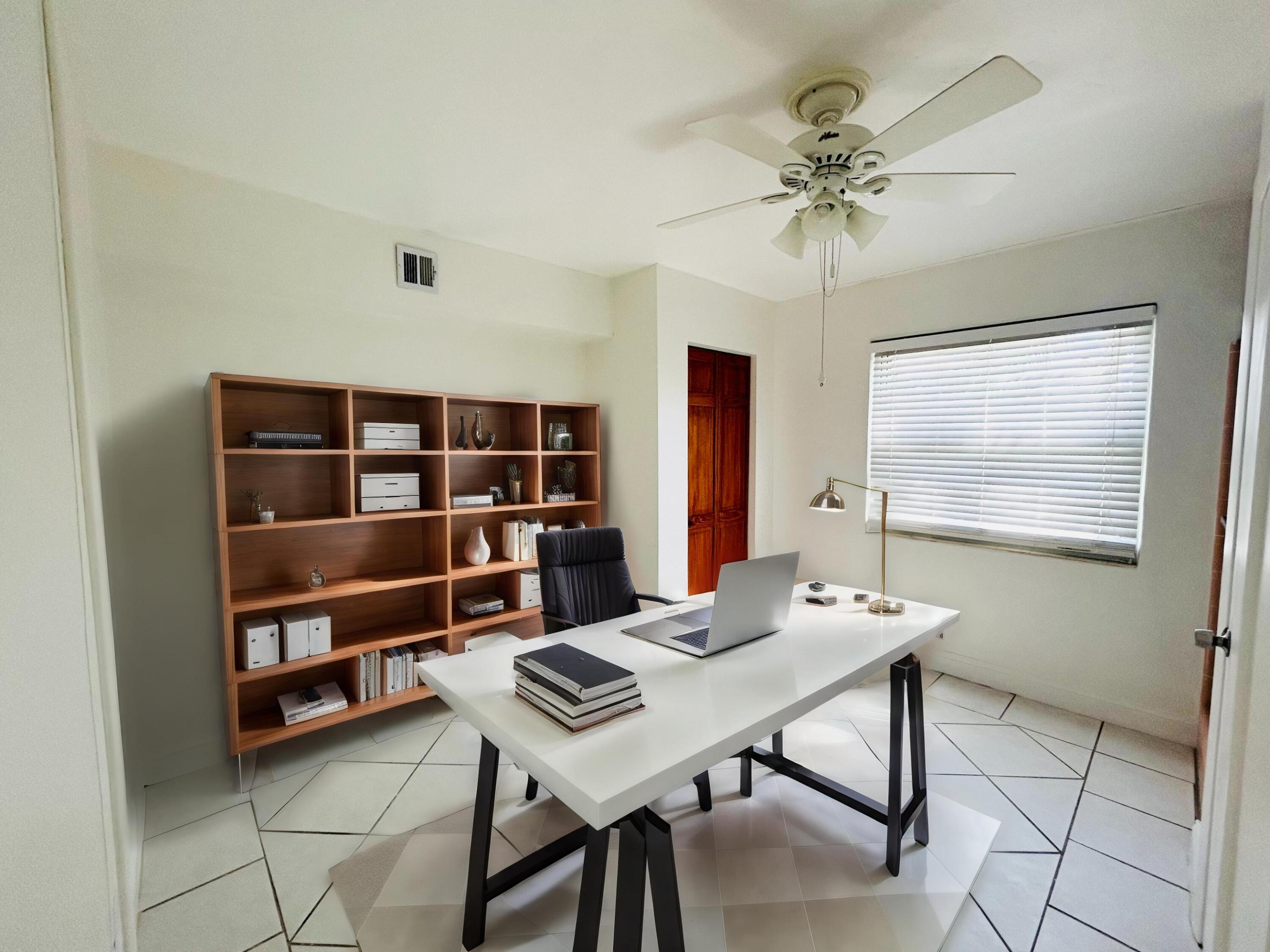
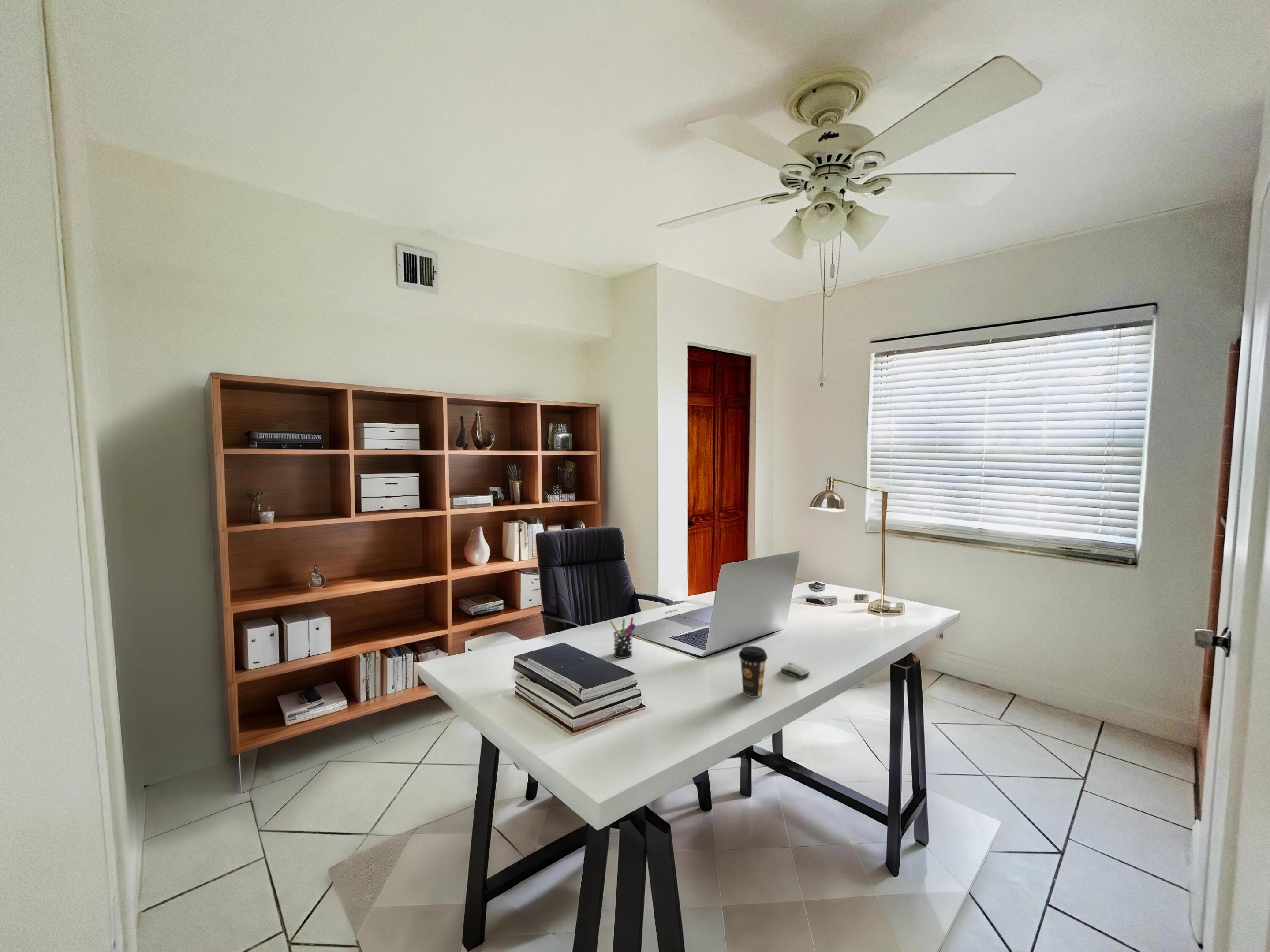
+ pen holder [609,617,636,658]
+ coffee cup [738,646,768,698]
+ computer mouse [780,662,810,680]
